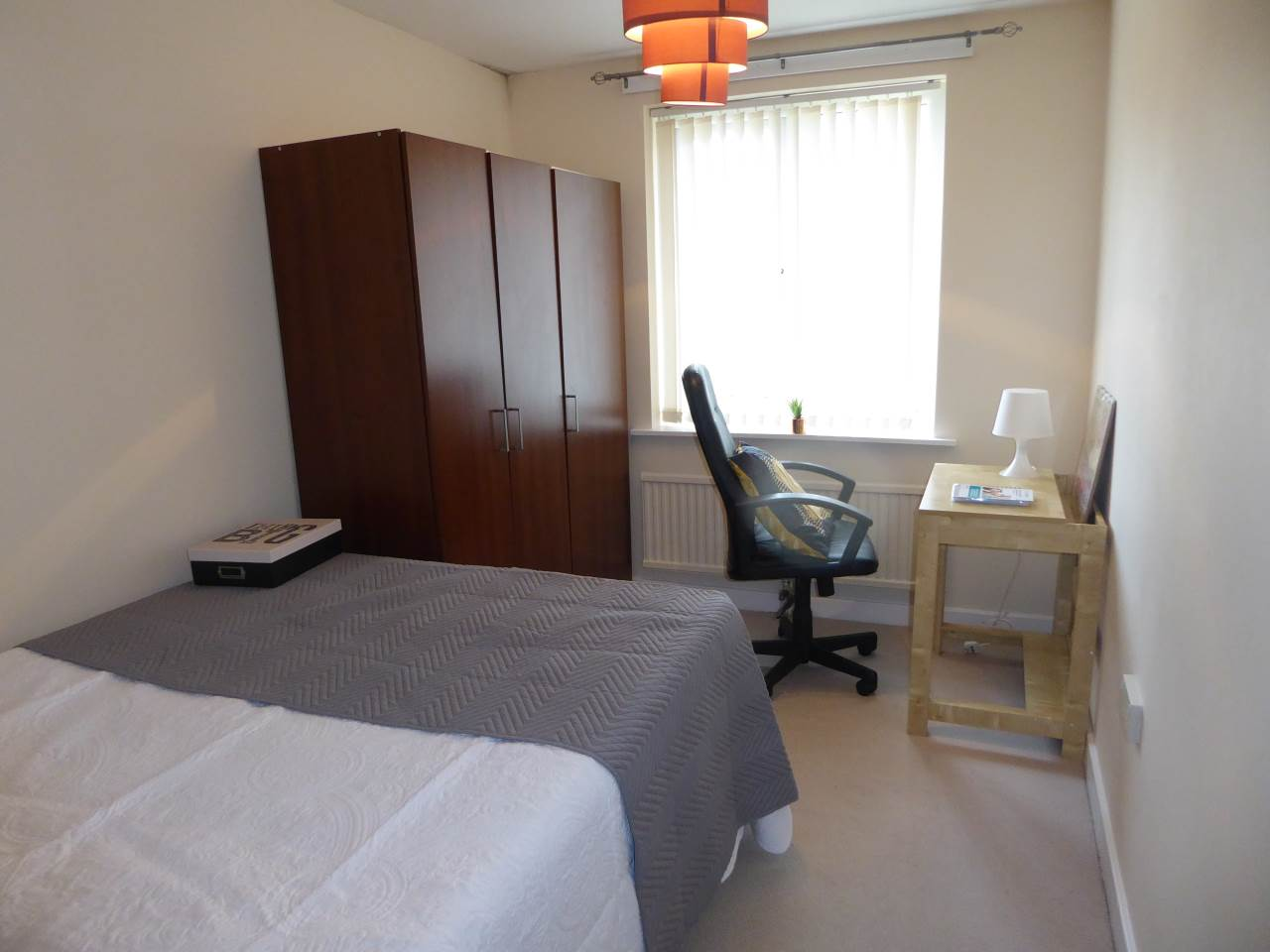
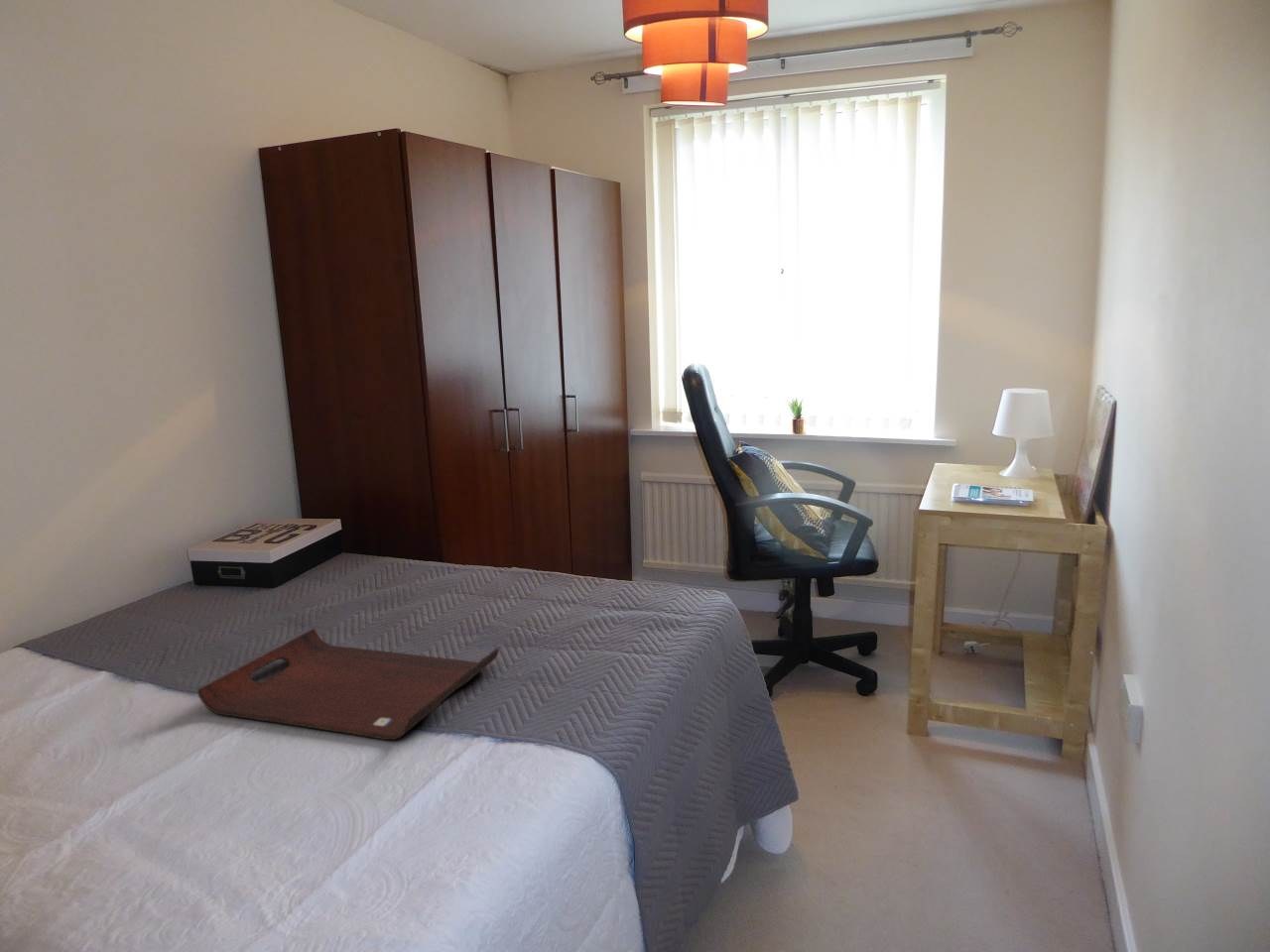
+ serving tray [196,628,500,741]
